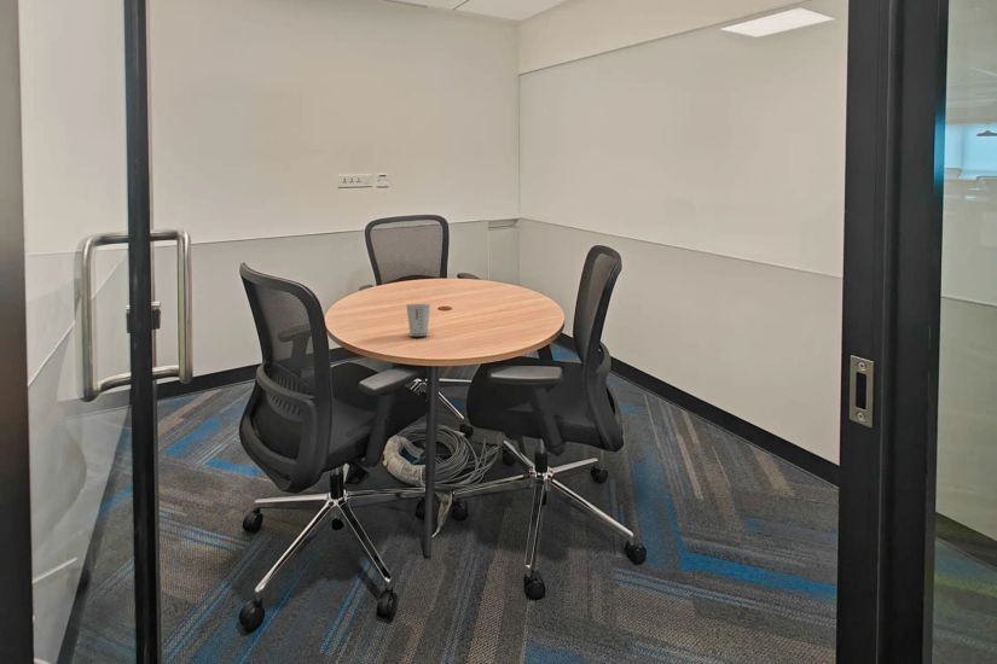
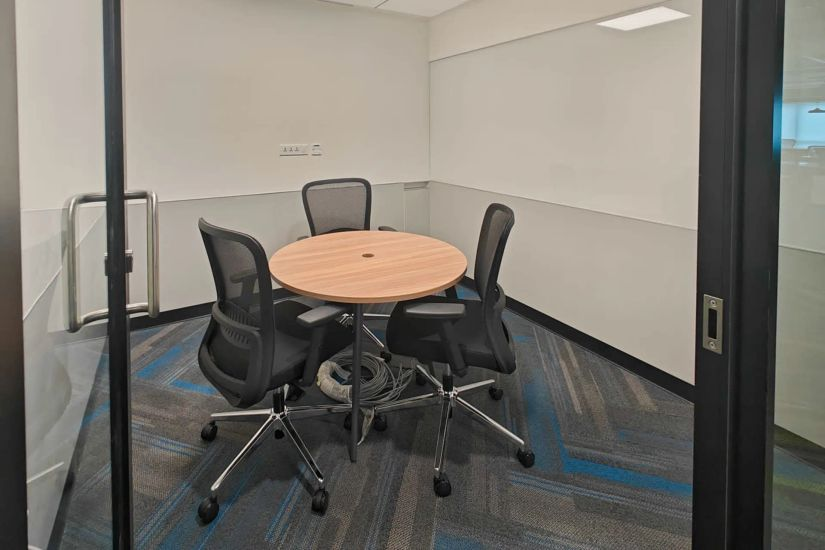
- dixie cup [405,303,431,337]
